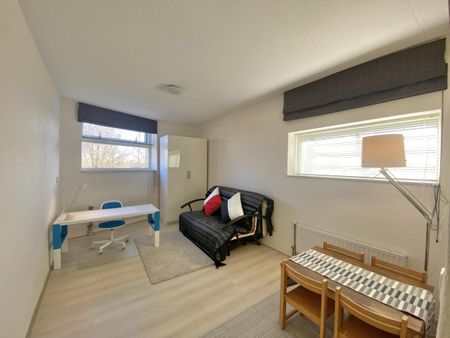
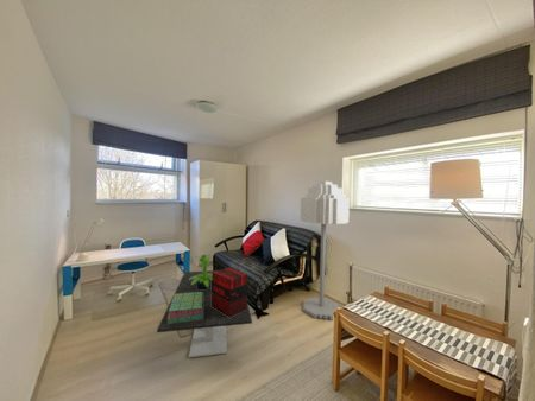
+ decorative box [212,267,248,318]
+ coffee table [156,268,253,358]
+ floor lamp [300,180,351,322]
+ stack of books [168,292,203,324]
+ potted plant [189,254,212,291]
